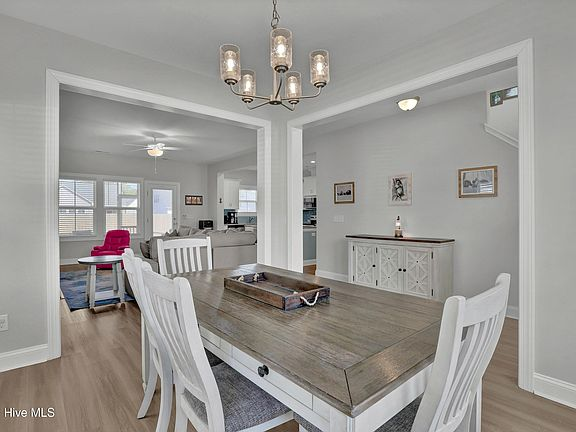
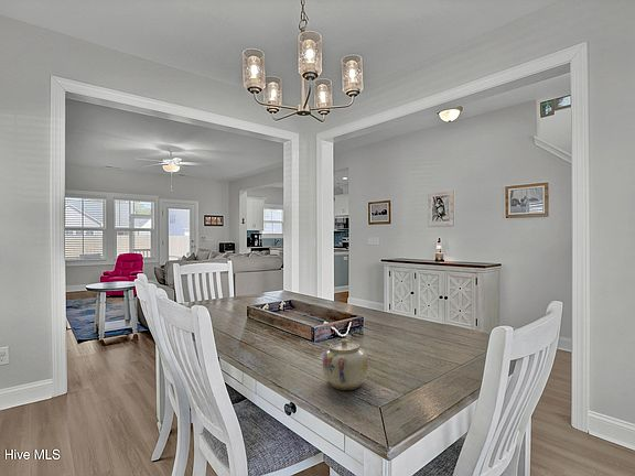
+ teapot [322,334,369,391]
